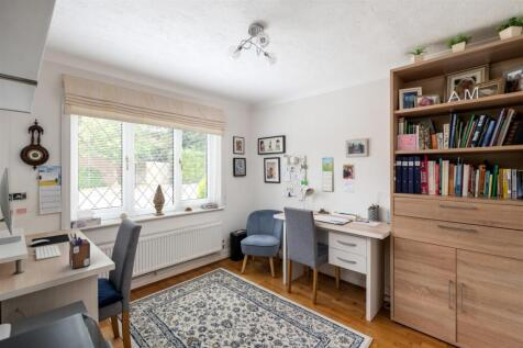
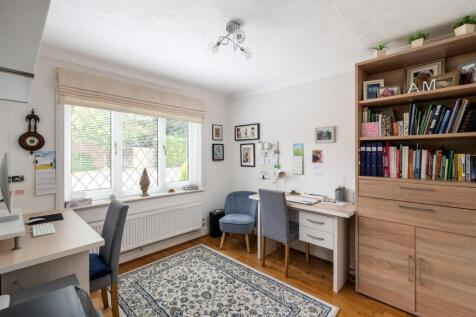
- desk organizer [68,233,91,270]
